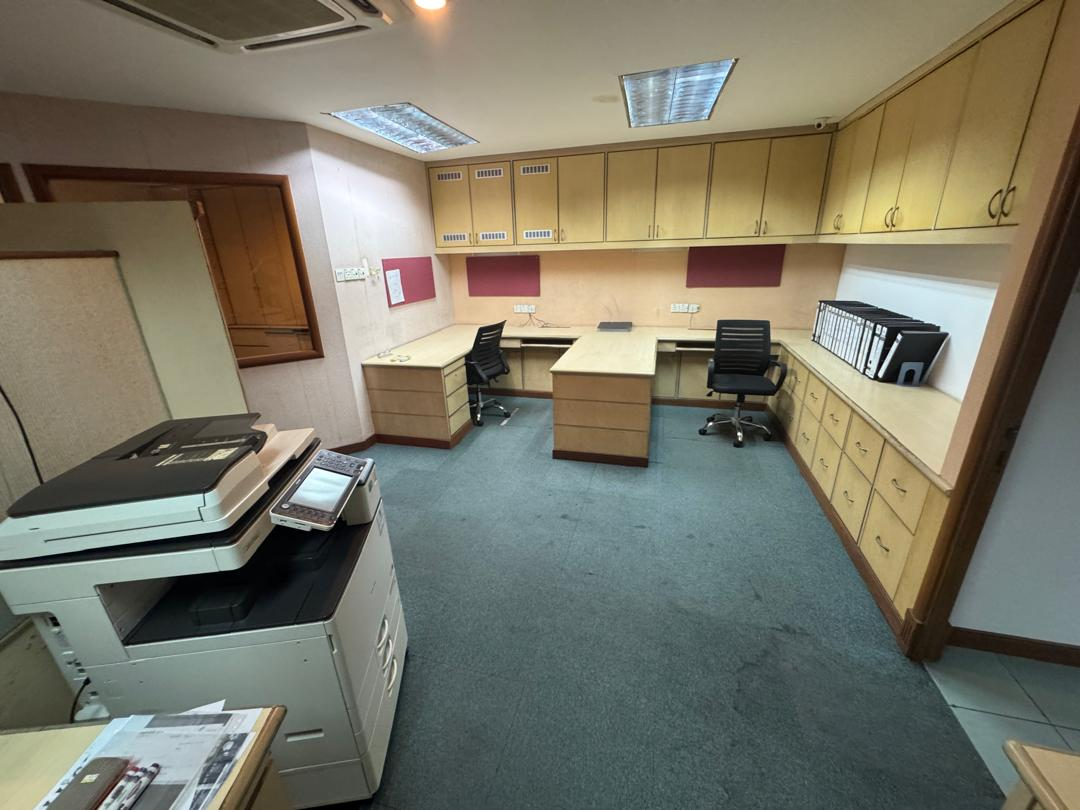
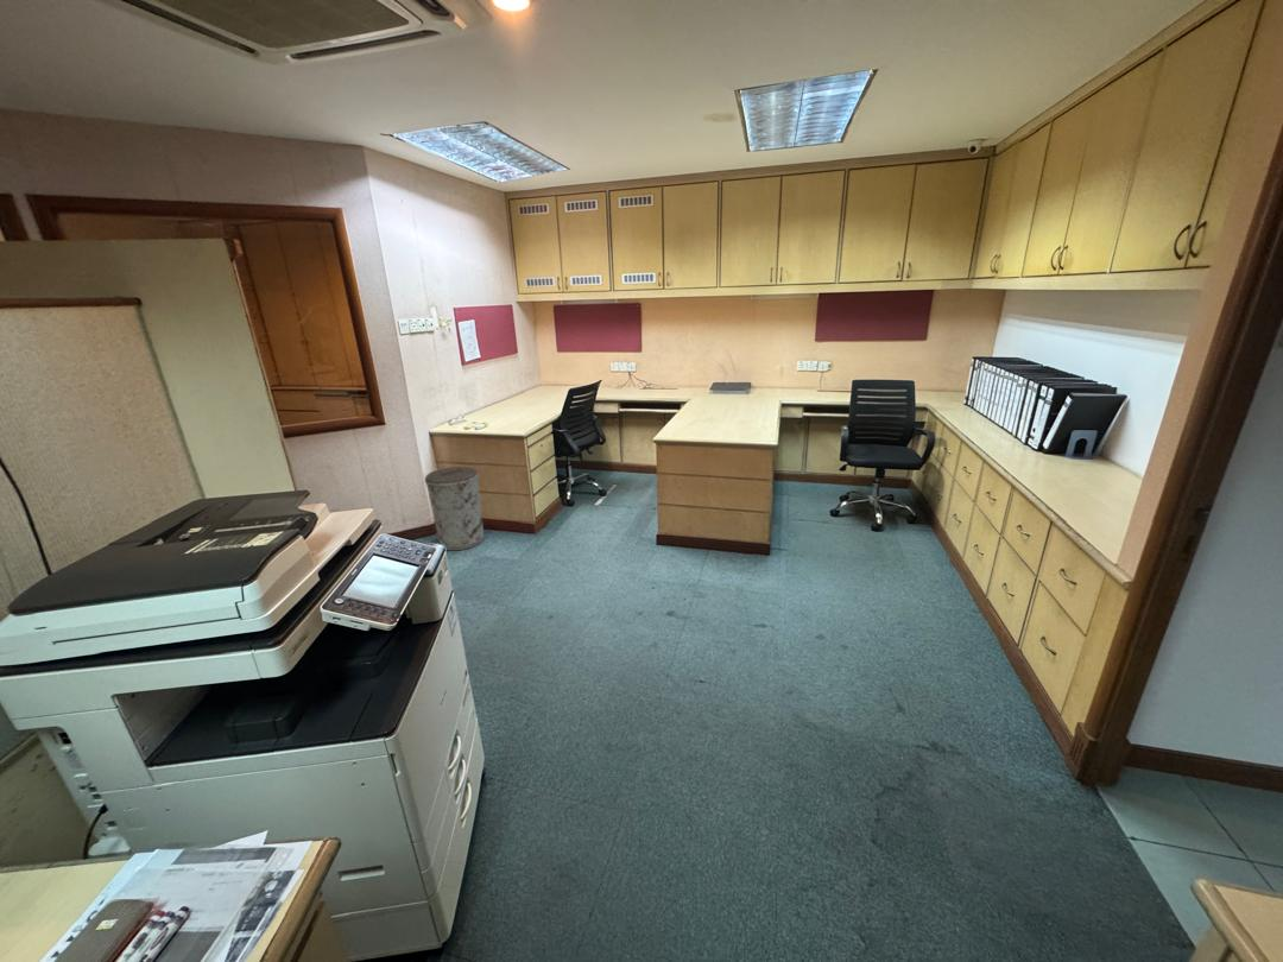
+ trash can [424,466,486,551]
